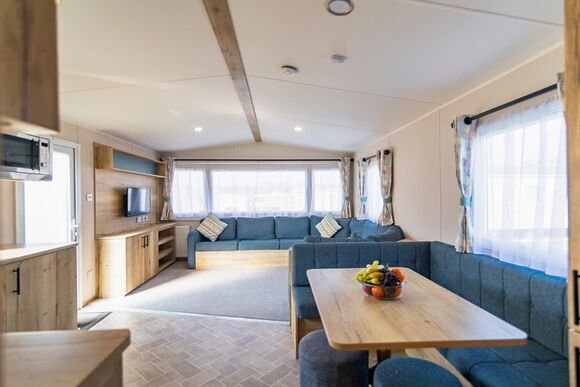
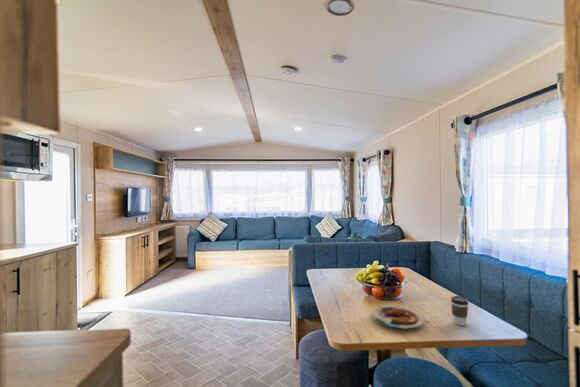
+ plate [371,306,425,330]
+ coffee cup [450,295,470,327]
